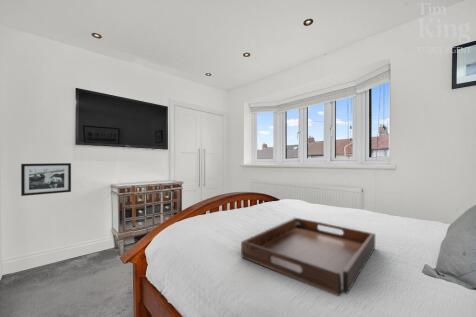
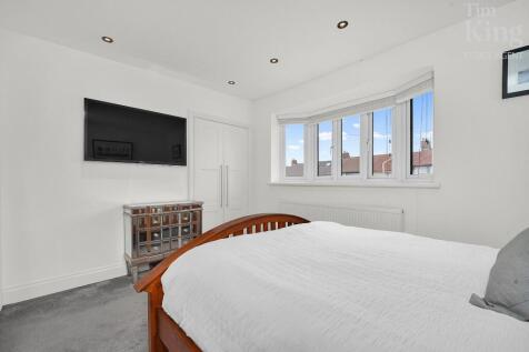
- picture frame [20,162,72,197]
- serving tray [240,216,376,297]
